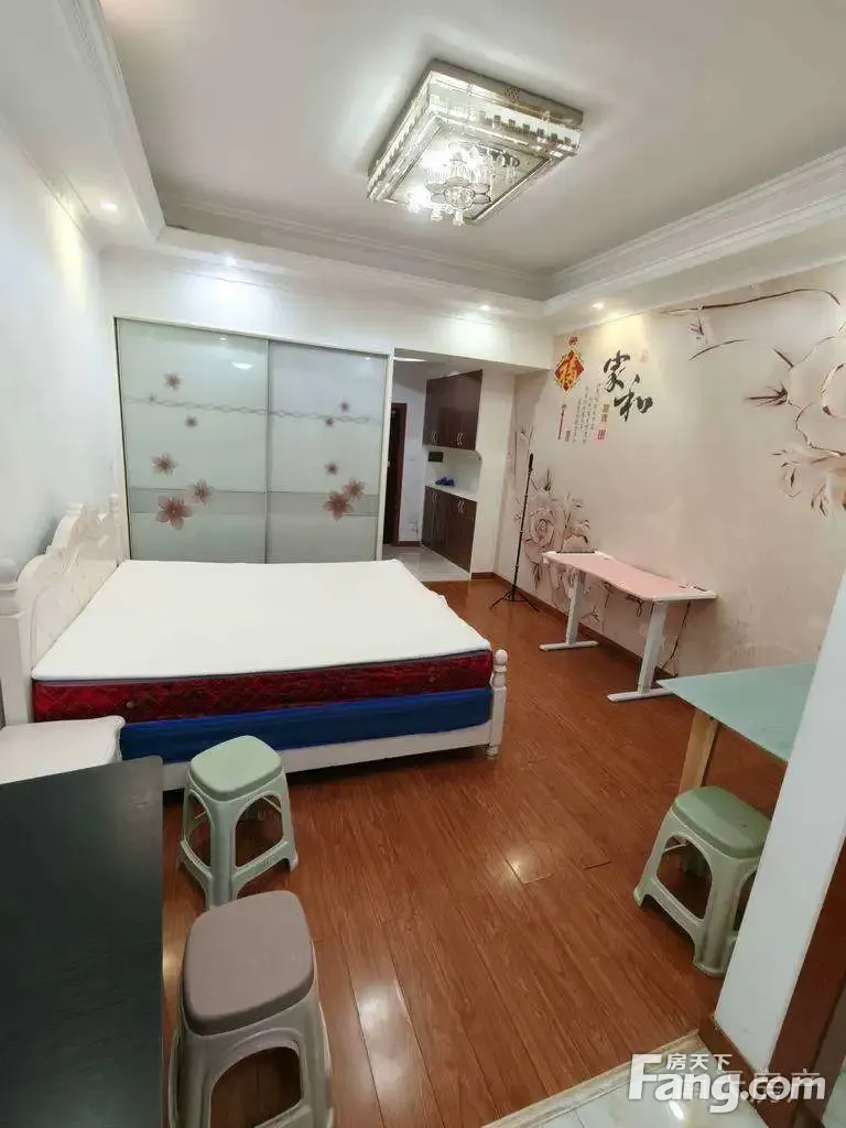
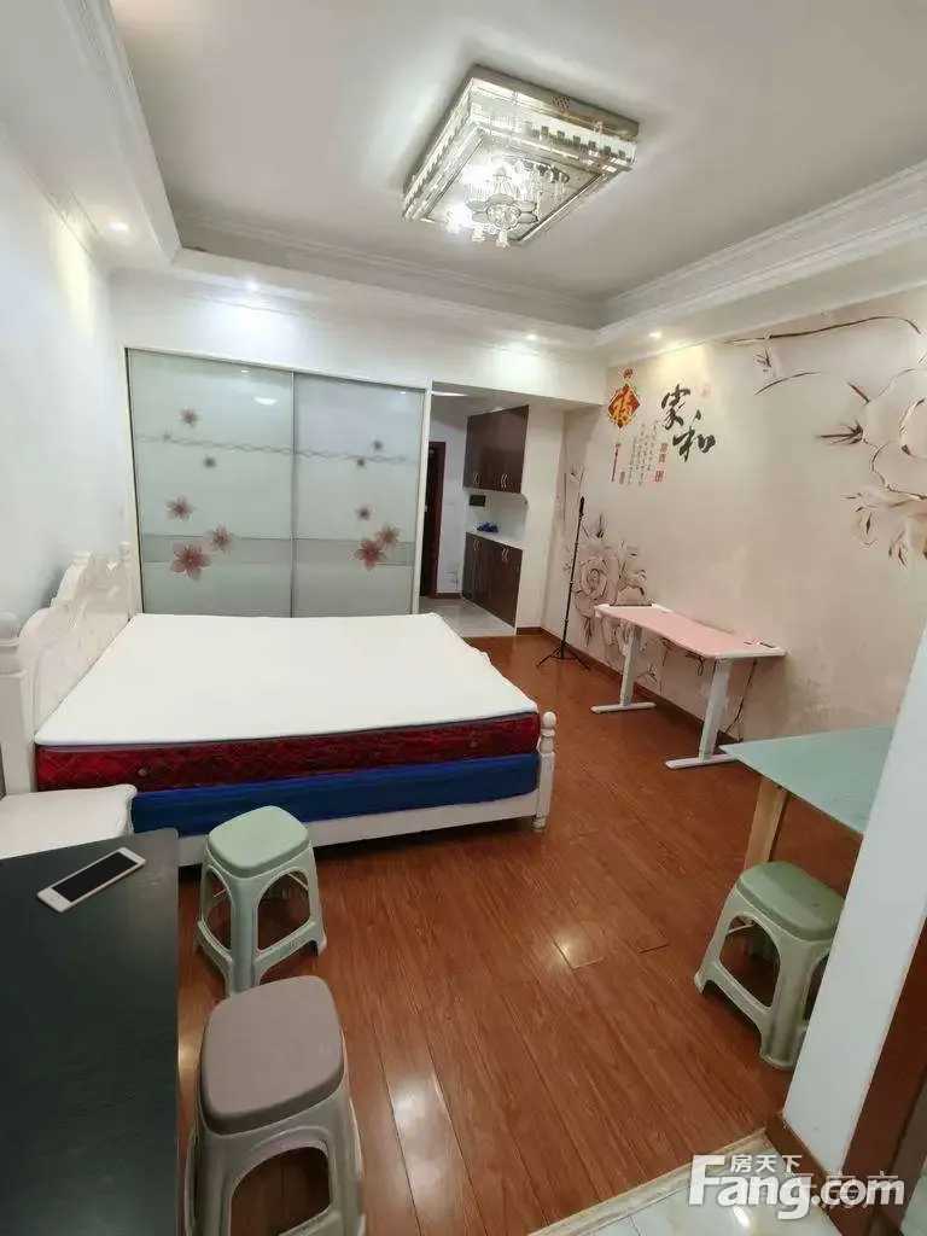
+ cell phone [36,846,147,914]
